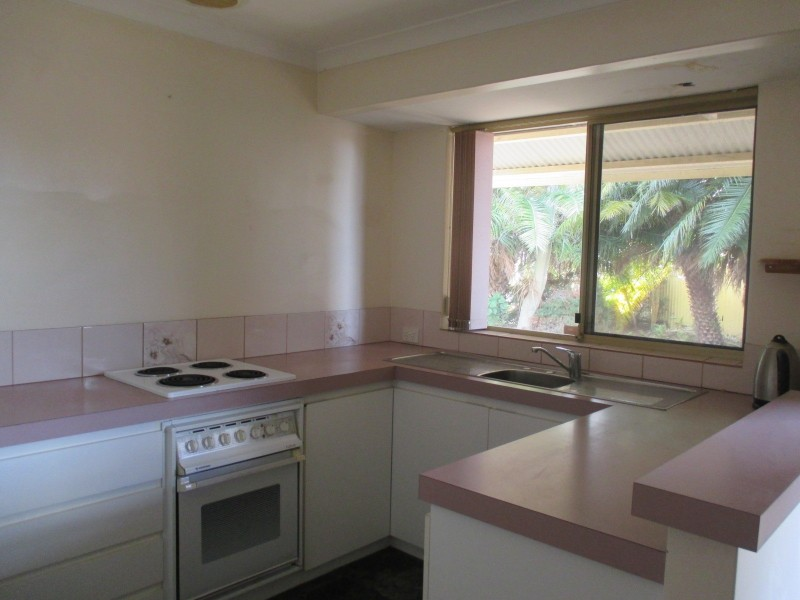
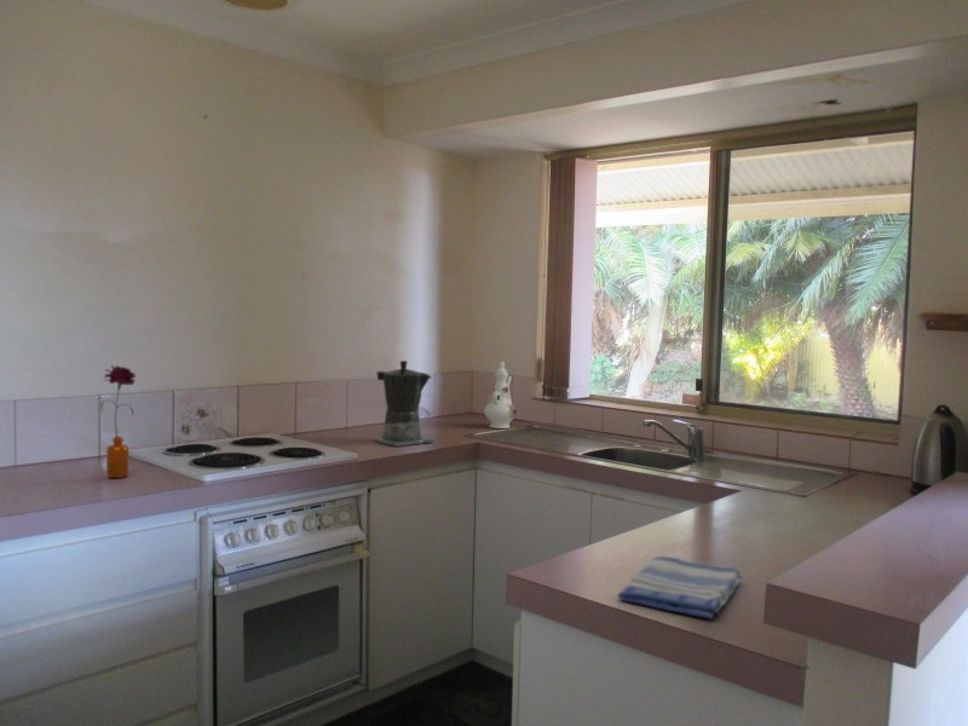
+ coffee maker [371,359,436,448]
+ dish towel [617,555,744,621]
+ chinaware [483,361,518,430]
+ flower [99,364,137,479]
